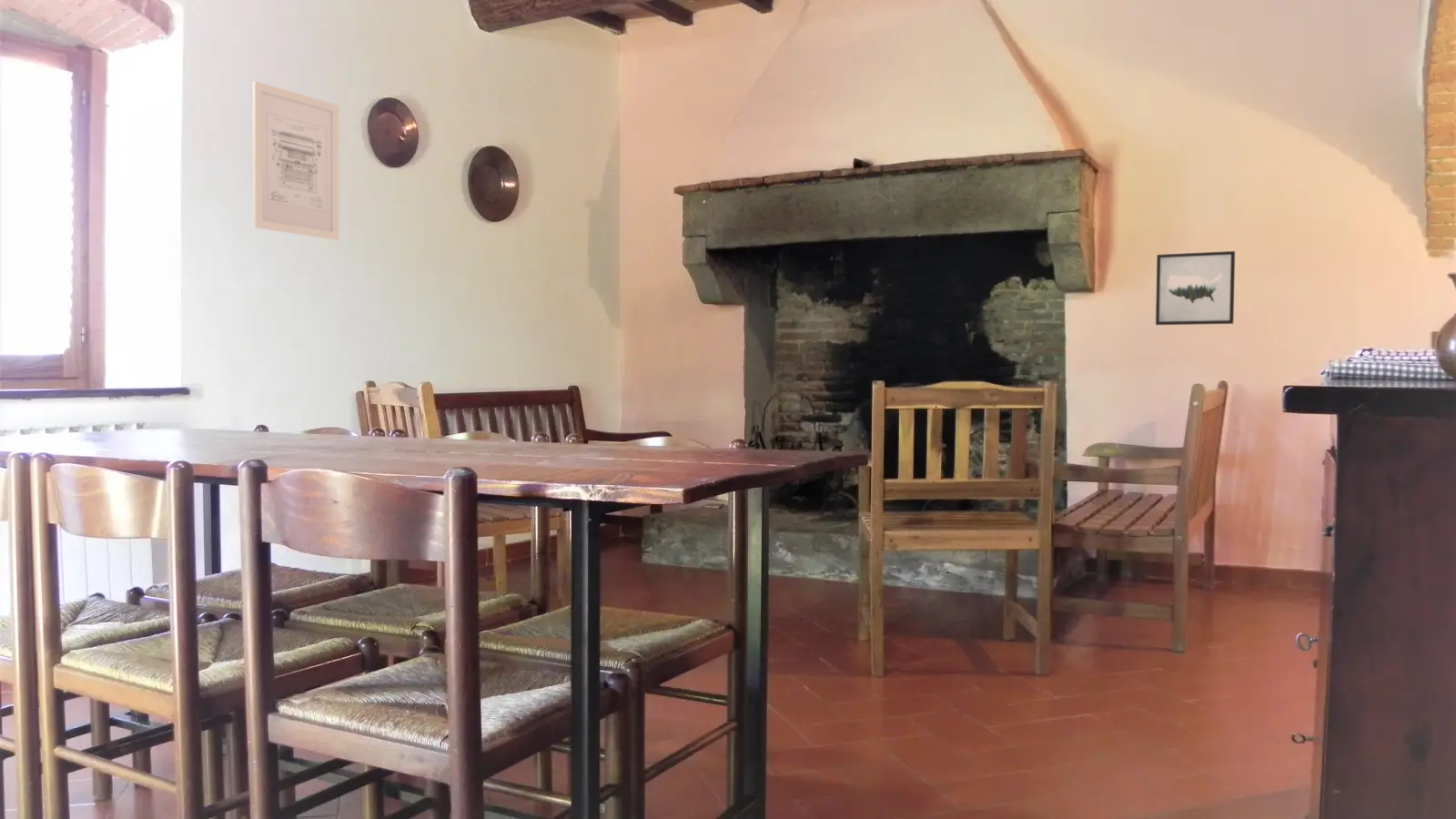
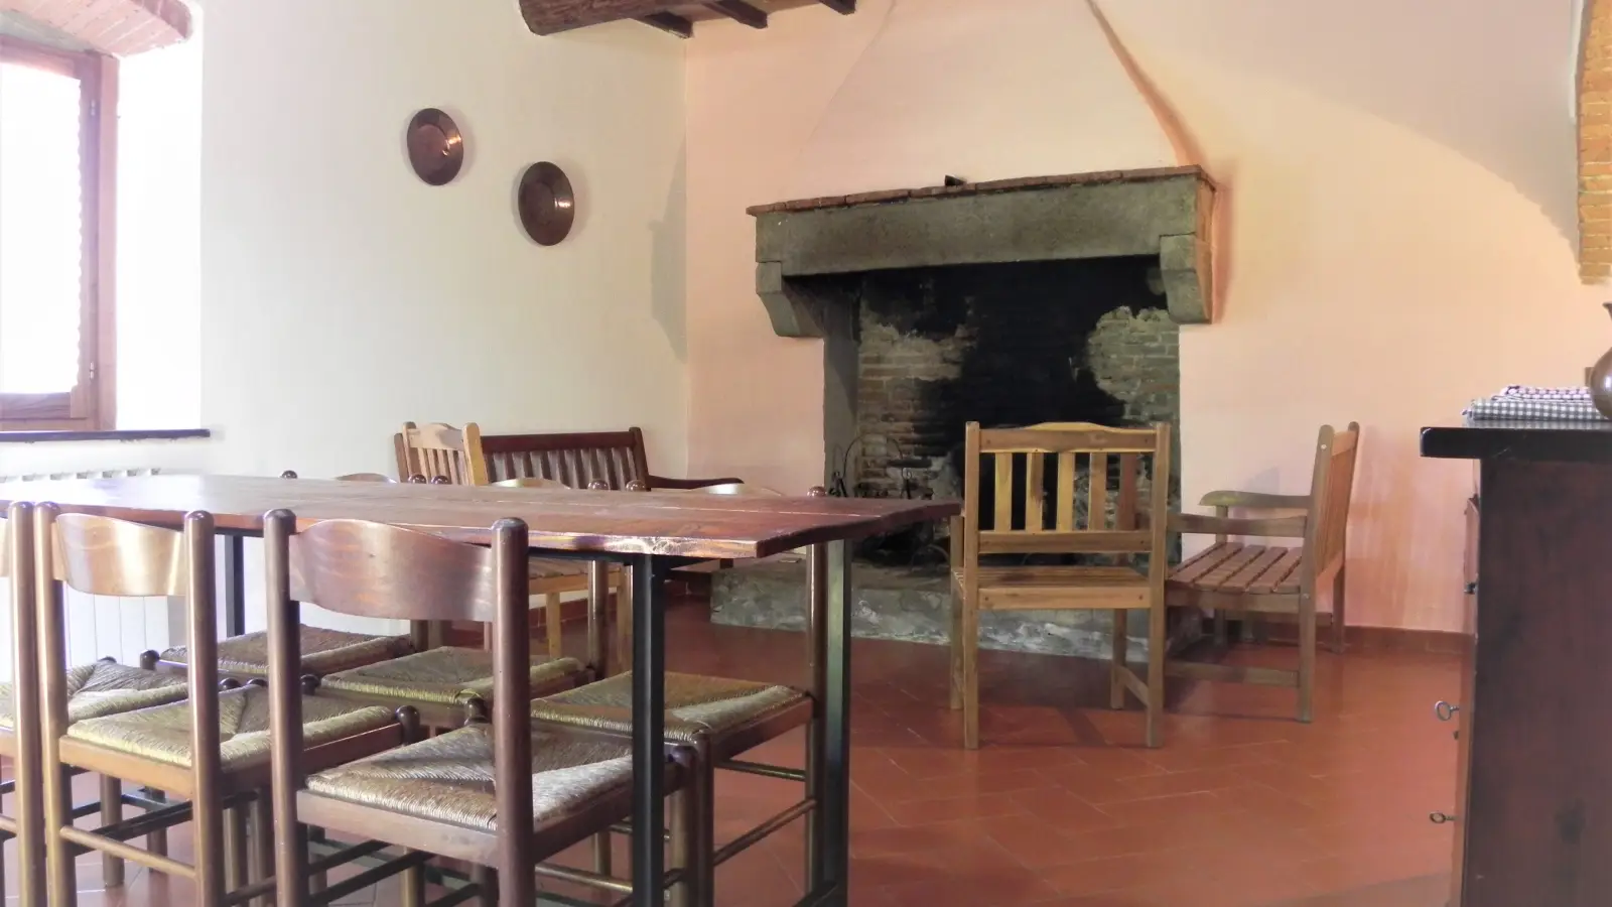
- wall art [1155,250,1236,326]
- wall art [252,80,339,241]
